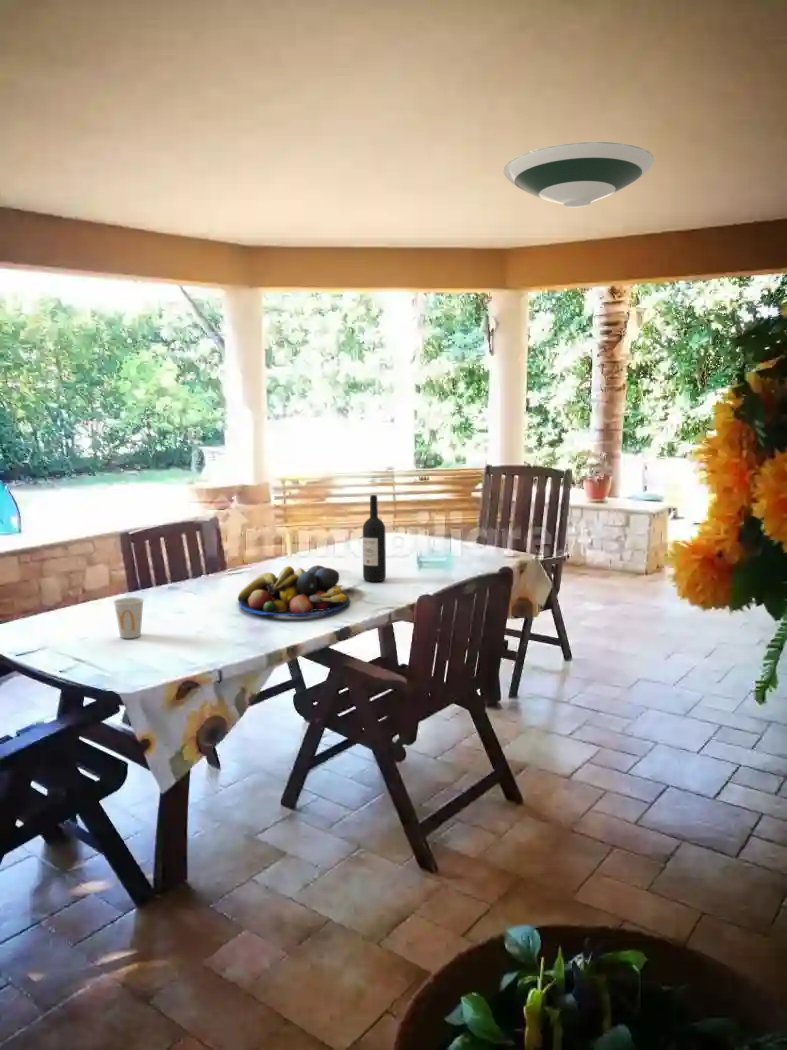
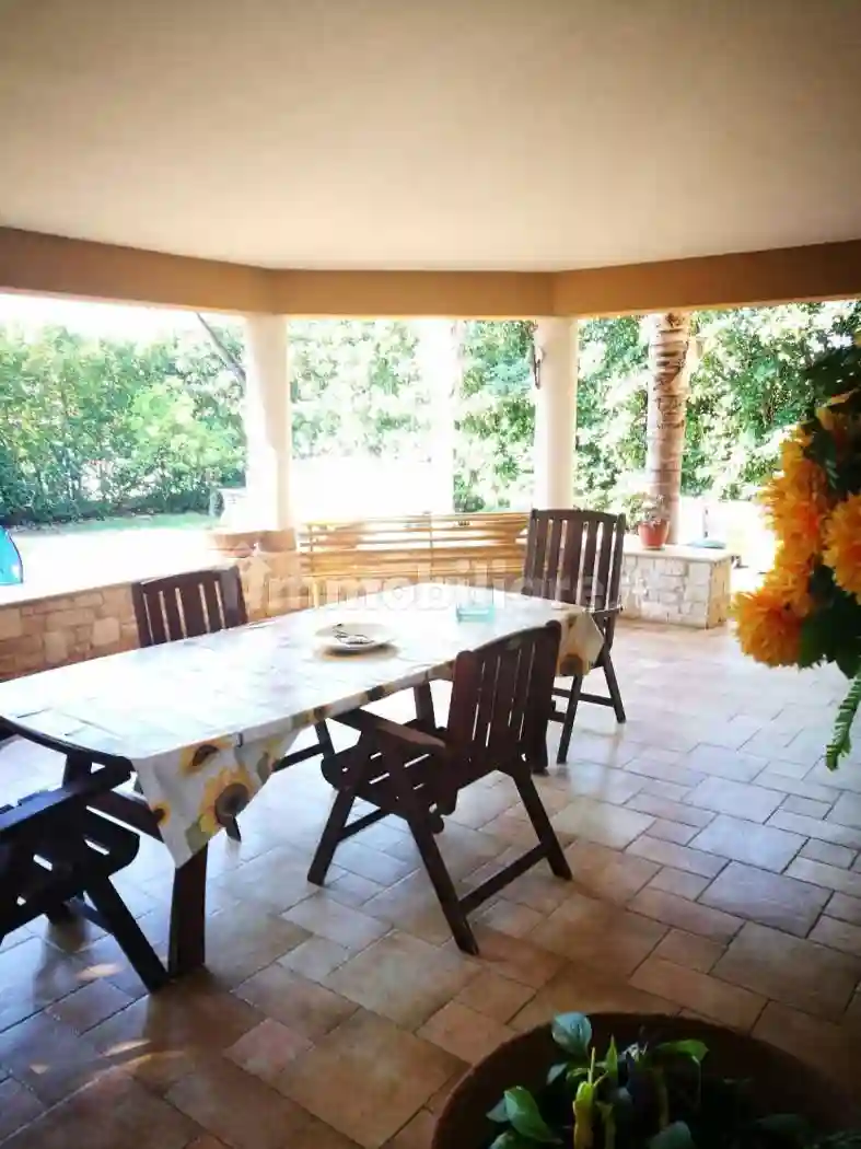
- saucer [503,141,655,209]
- cup [113,596,145,639]
- wine bottle [362,494,387,582]
- fruit bowl [237,564,351,617]
